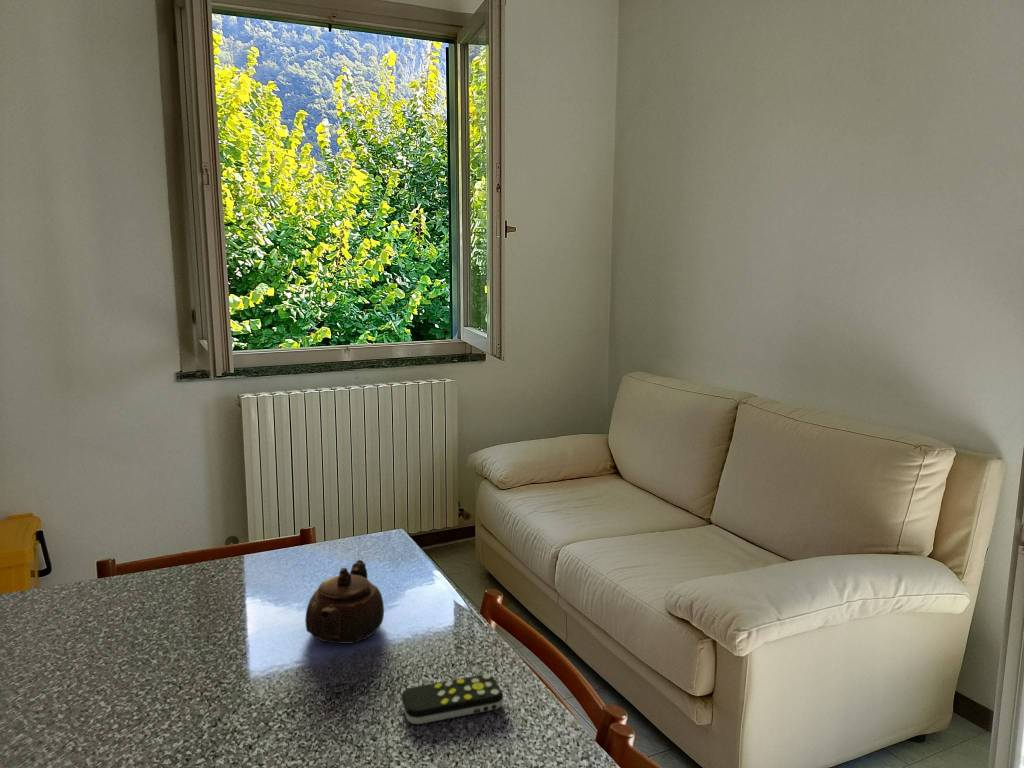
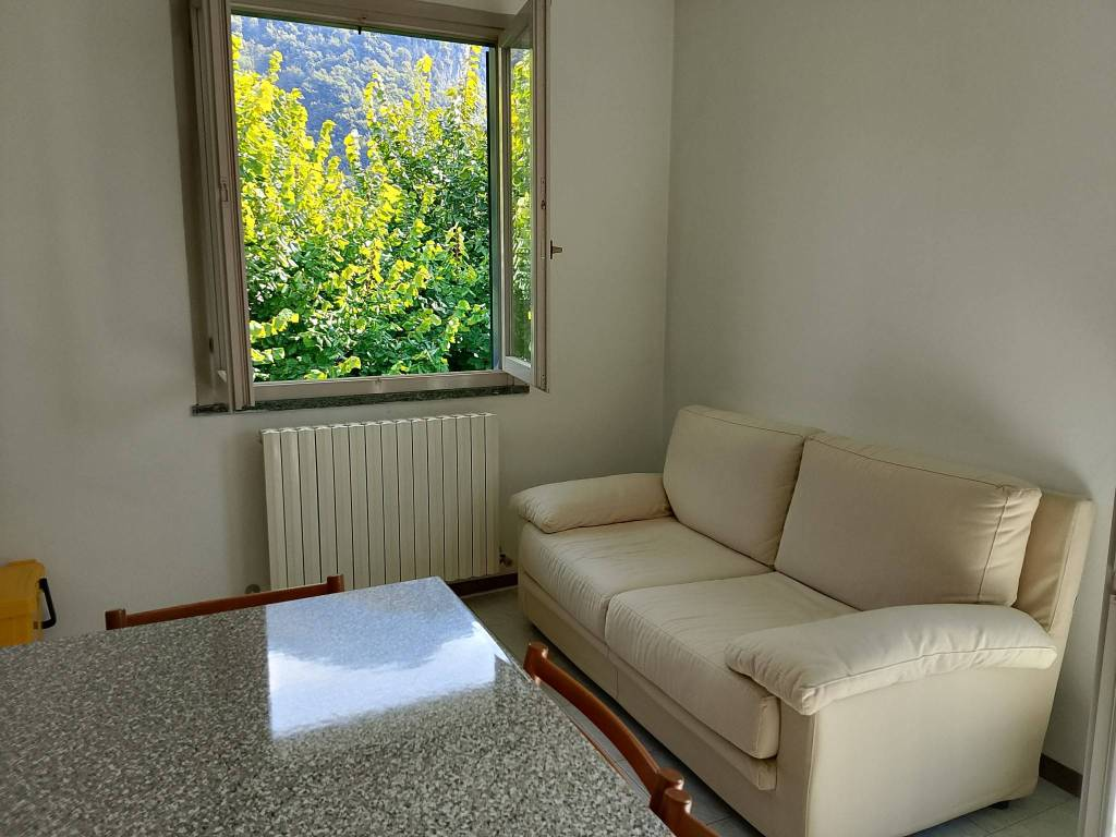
- remote control [400,673,504,725]
- teapot [304,559,385,645]
